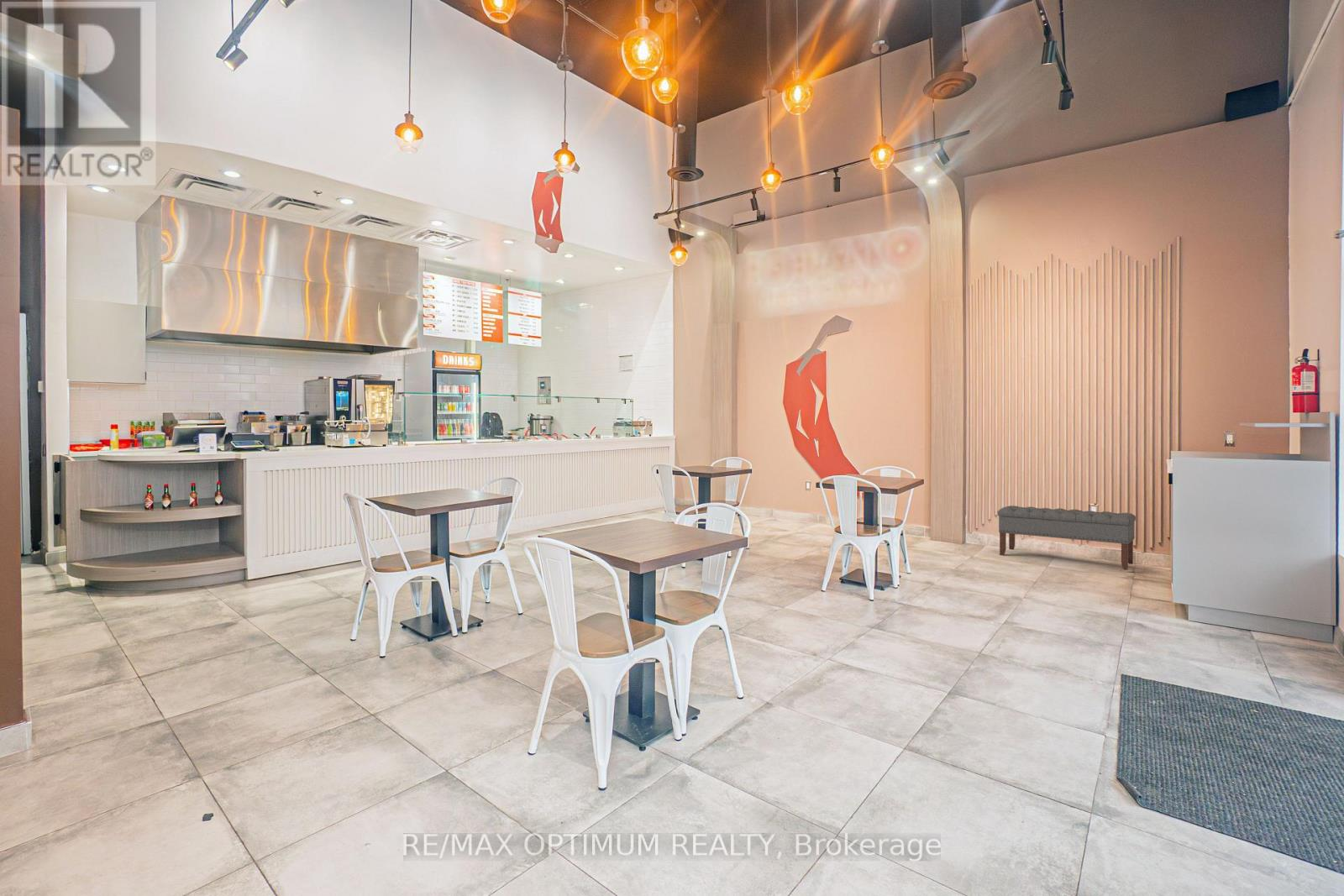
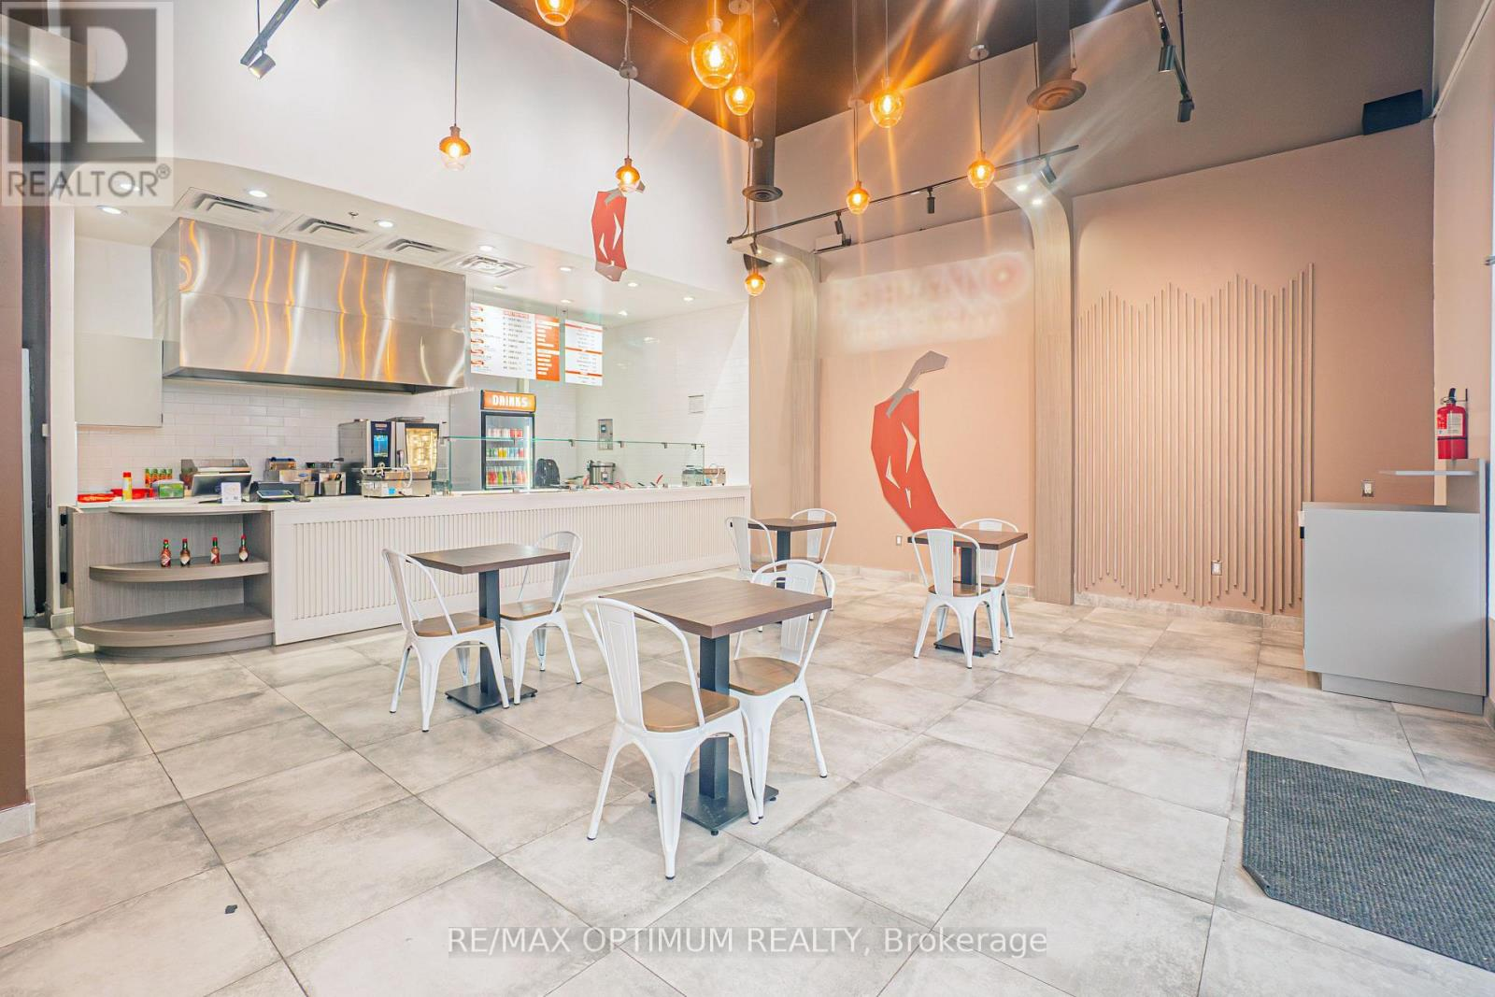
- bench [997,505,1137,571]
